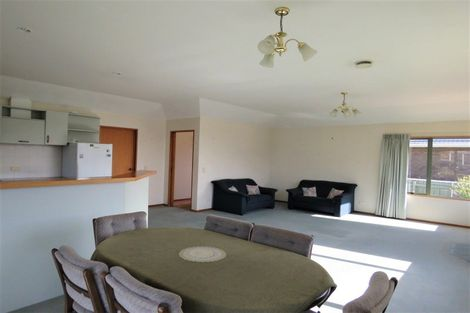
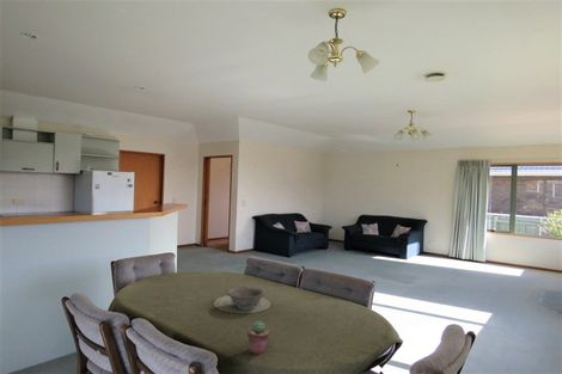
+ decorative bowl [225,286,267,311]
+ potted succulent [246,320,270,355]
